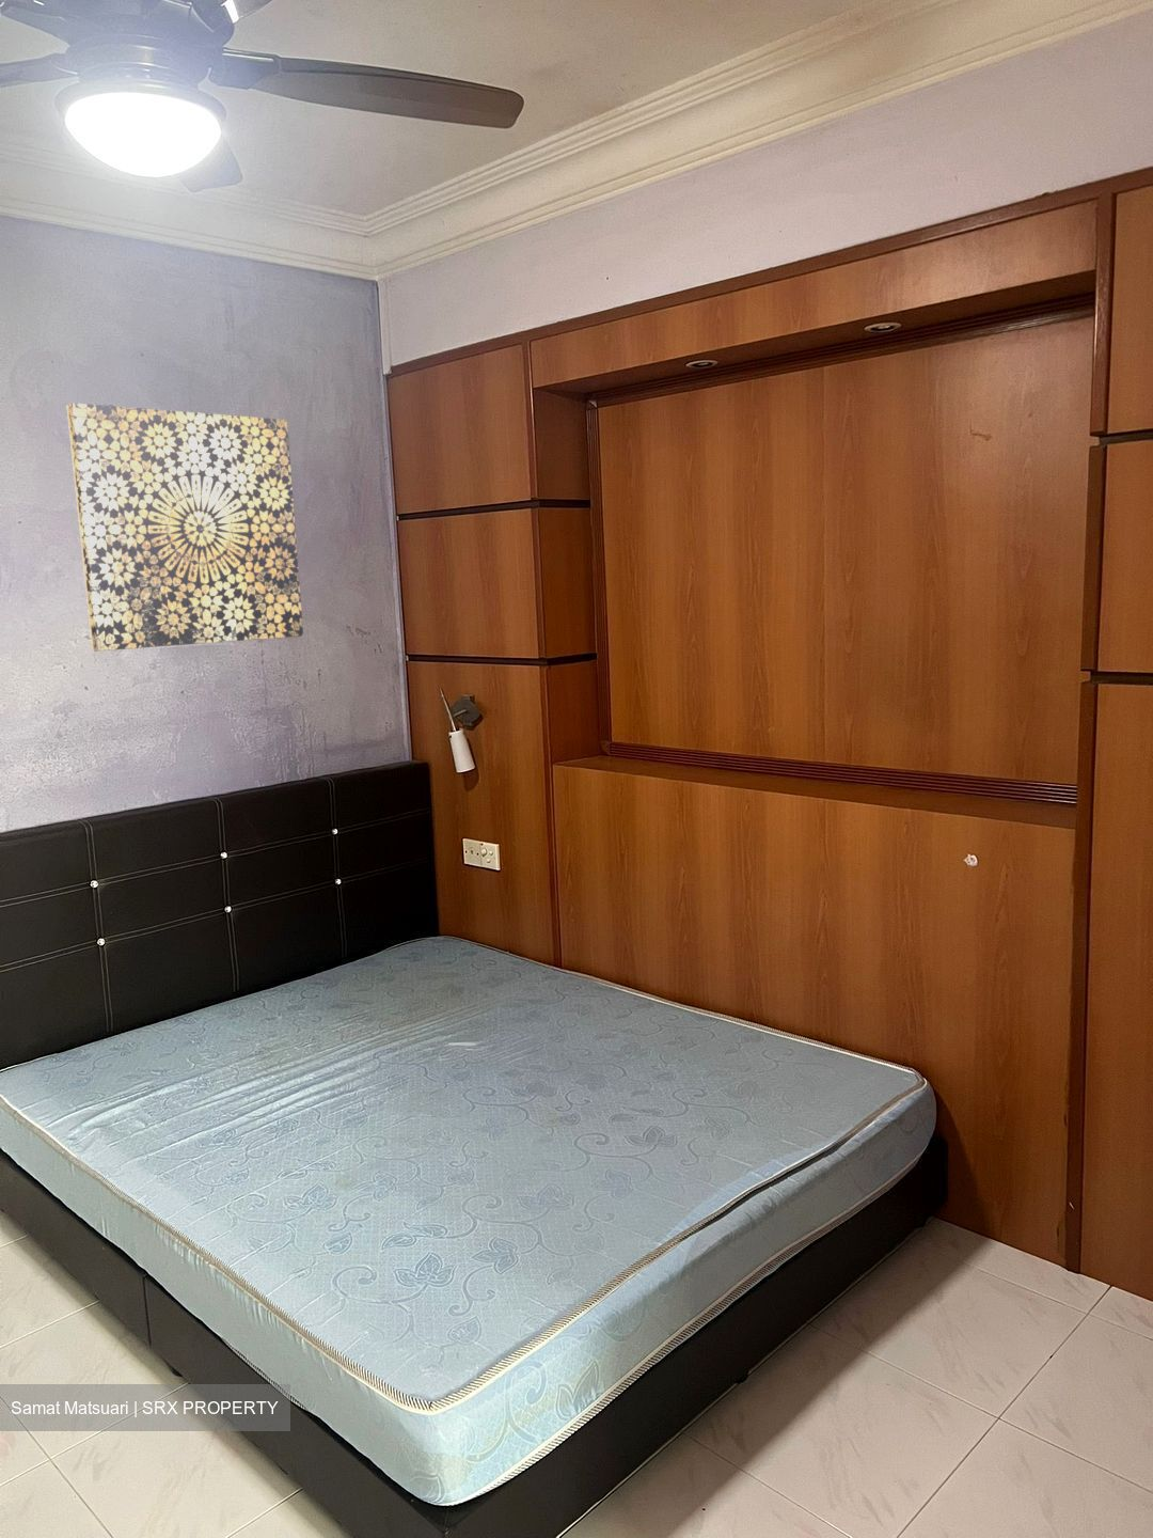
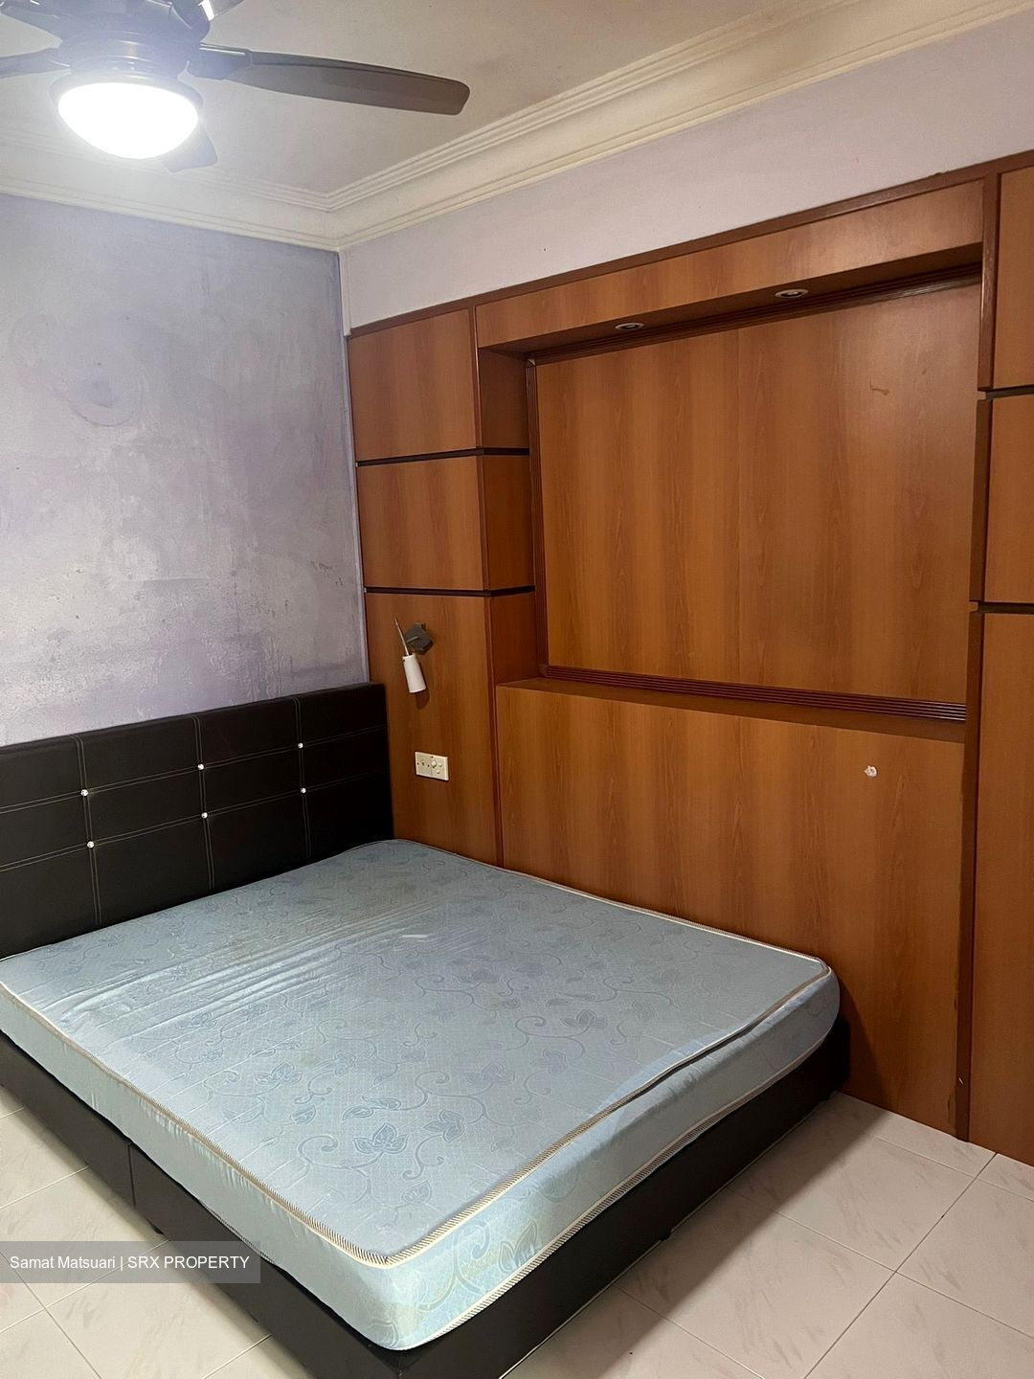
- wall art [65,402,304,652]
